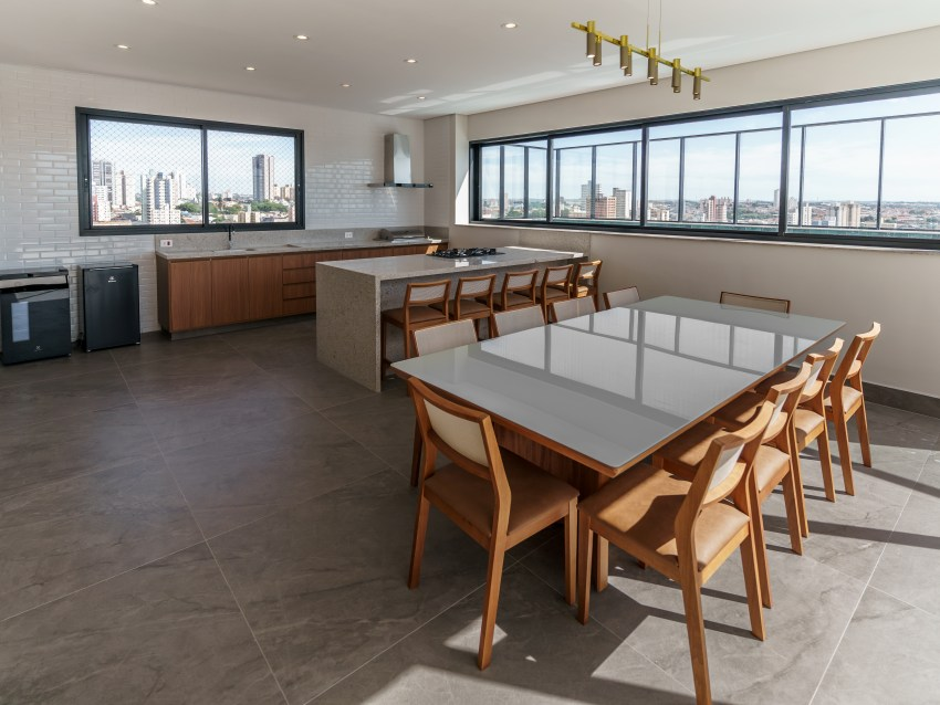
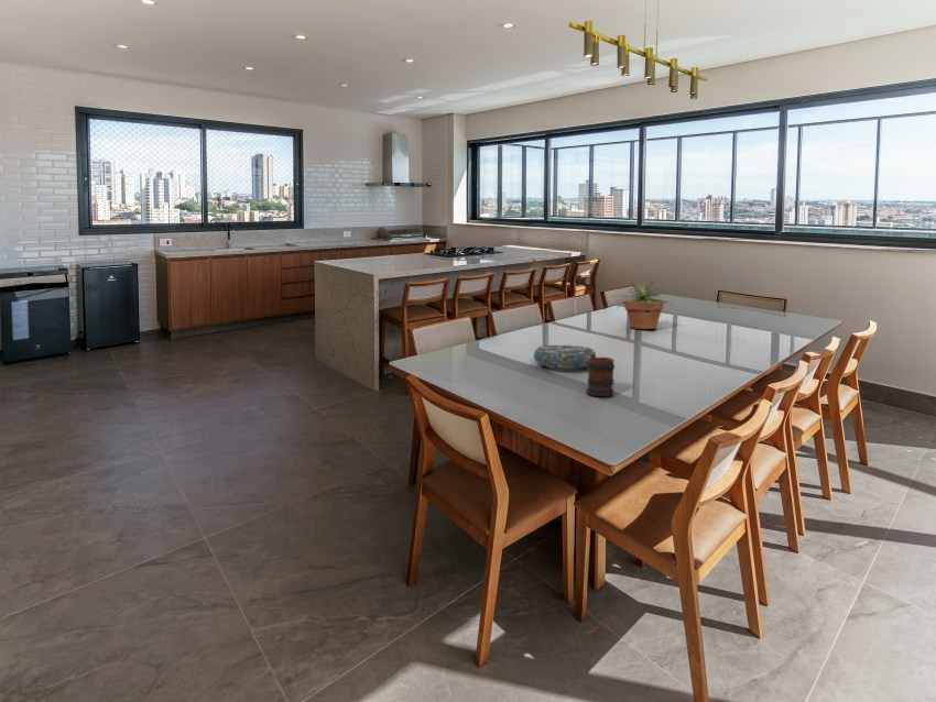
+ potted plant [610,278,675,330]
+ mug [586,353,616,397]
+ decorative bowl [532,343,598,370]
